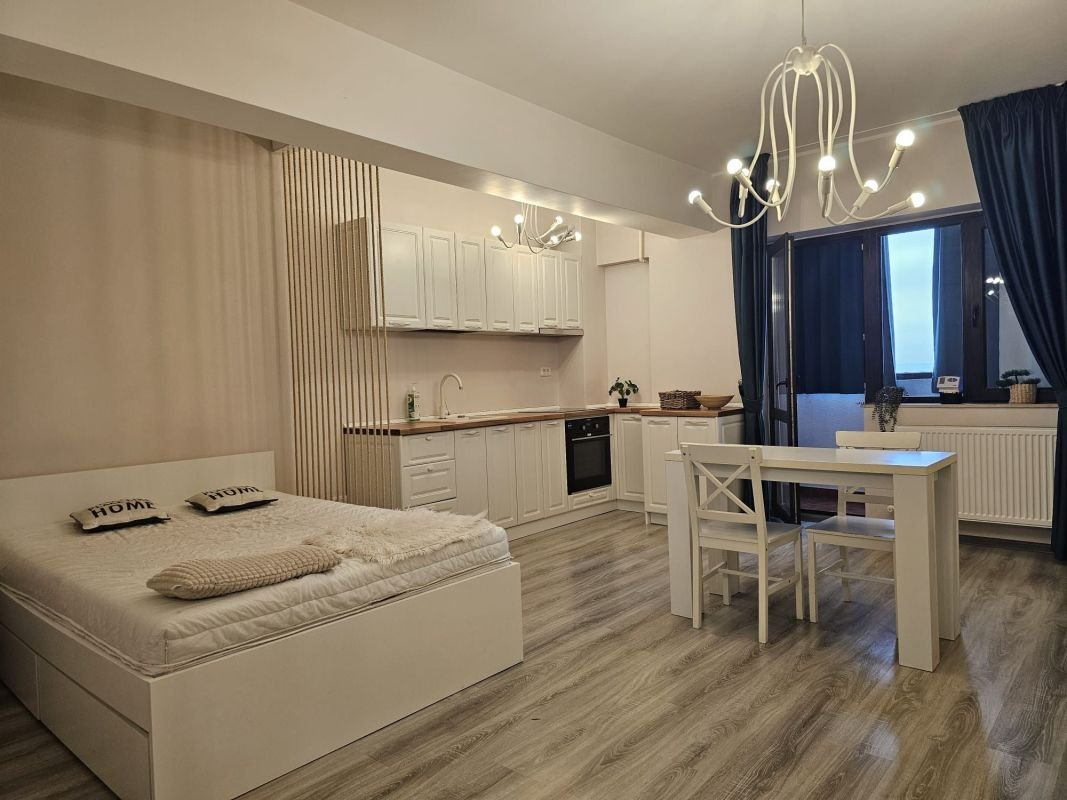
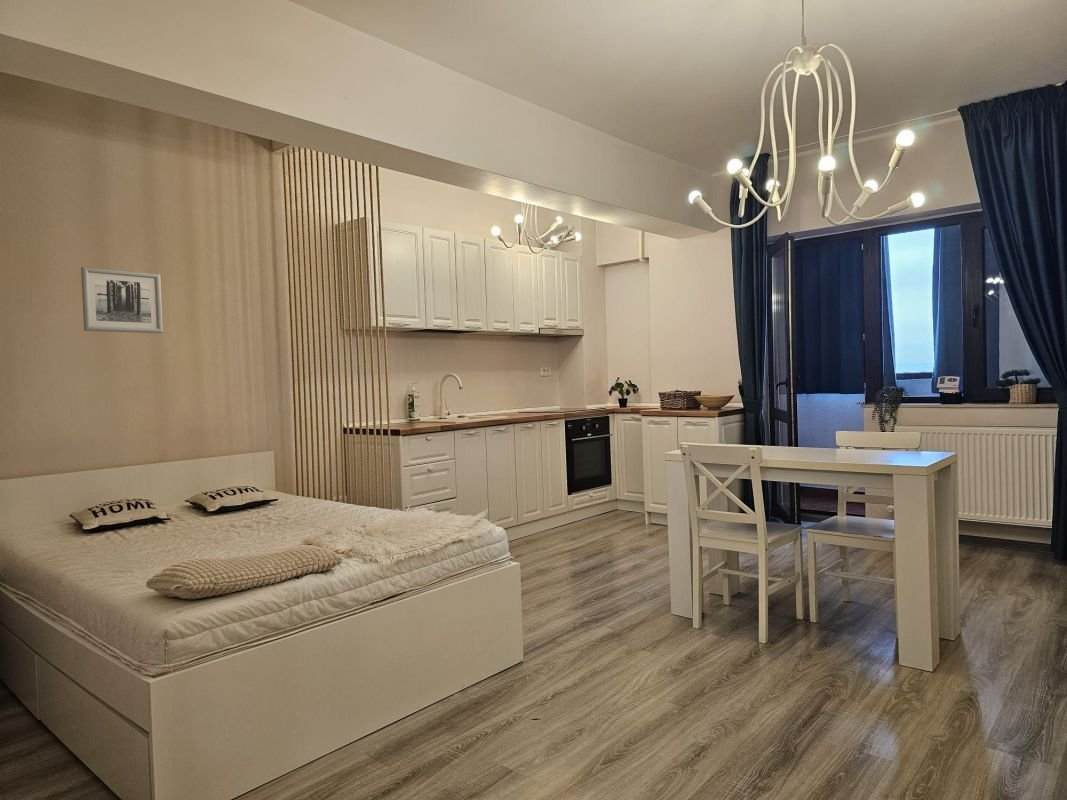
+ wall art [80,266,164,334]
